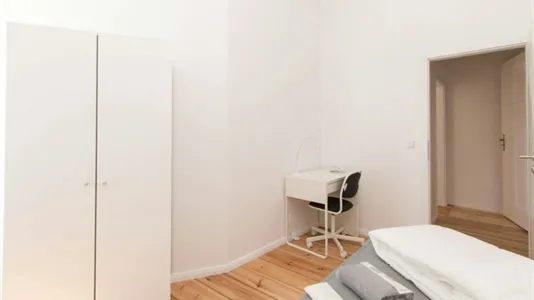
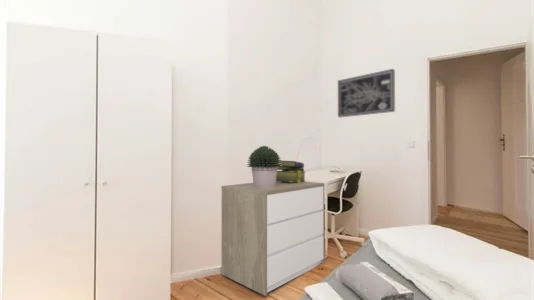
+ dresser [220,181,326,297]
+ stack of books [276,160,307,183]
+ potted plant [246,145,282,188]
+ wall art [337,68,396,118]
